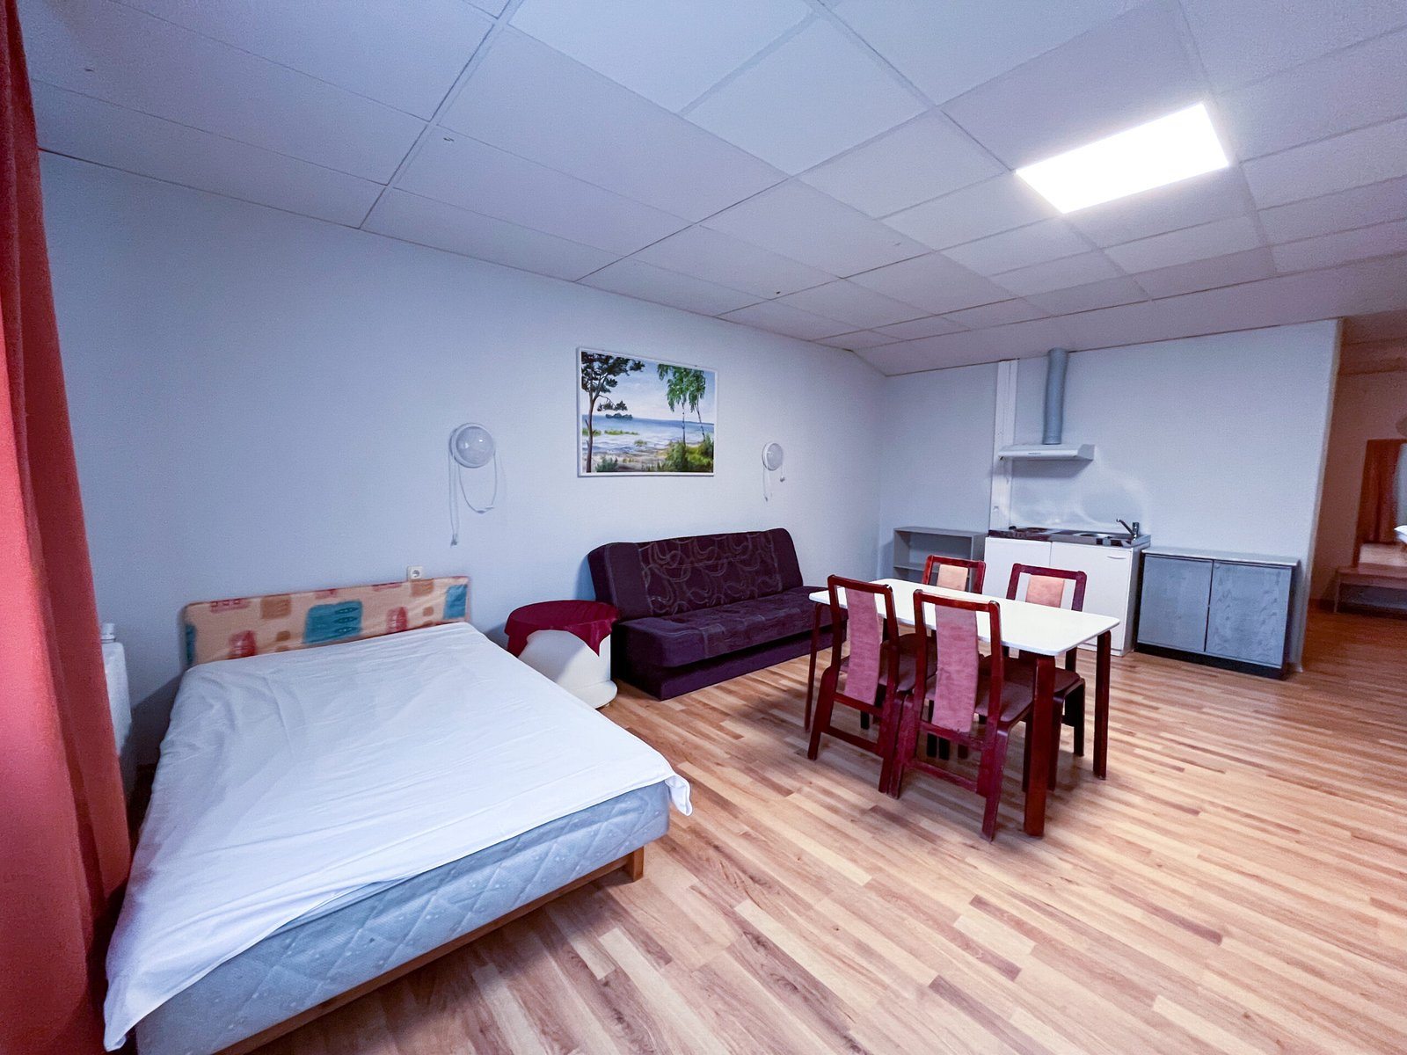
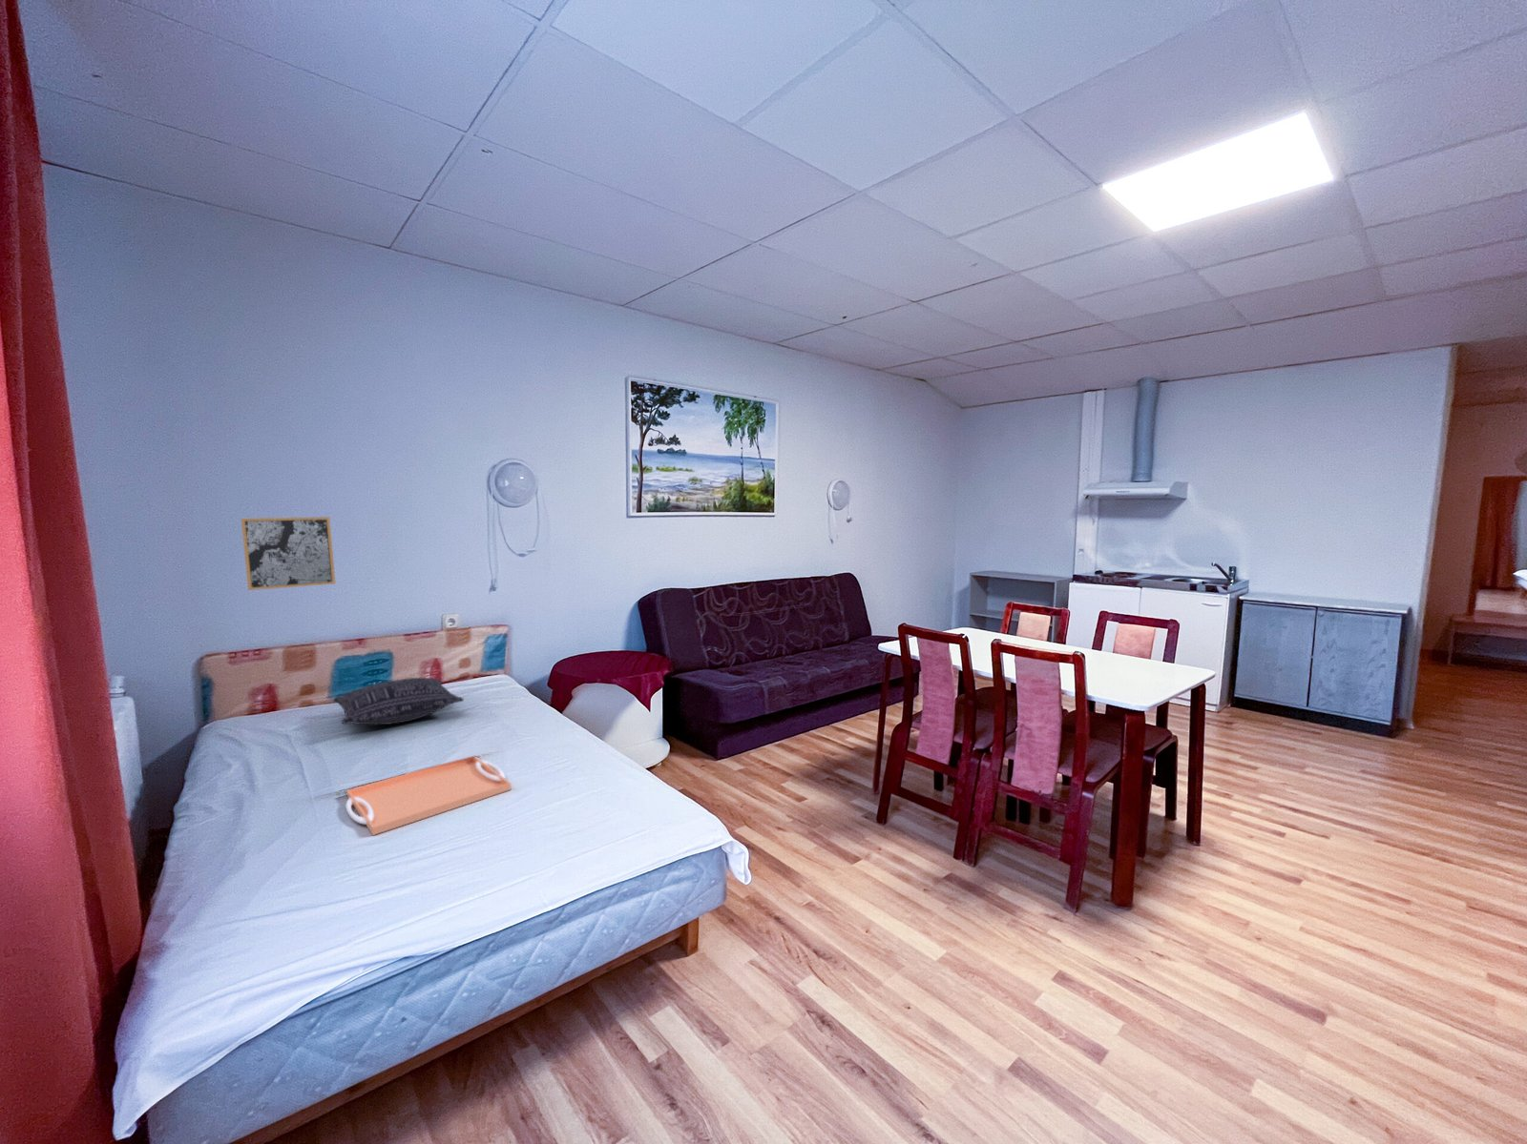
+ pillow [332,677,465,726]
+ wall art [240,516,335,591]
+ serving tray [345,755,512,836]
